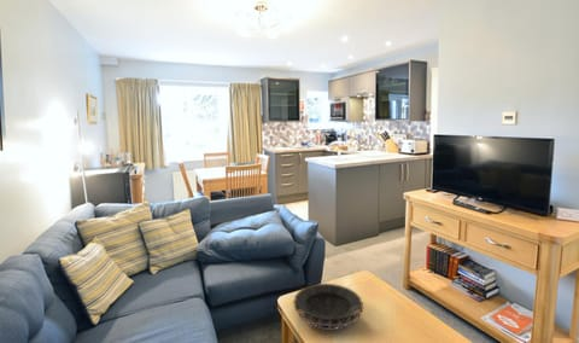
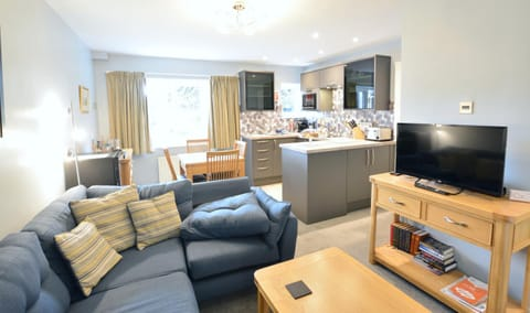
- decorative bowl [292,283,364,331]
